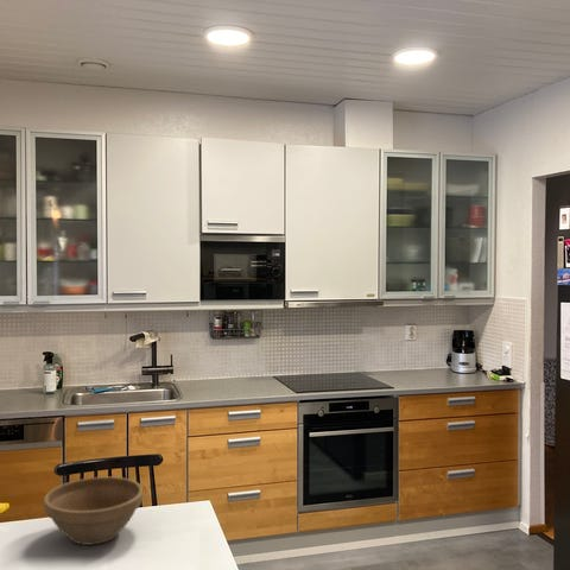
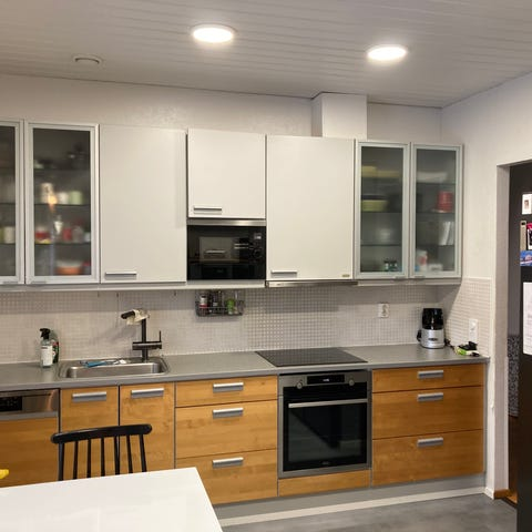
- flower pot [43,476,144,546]
